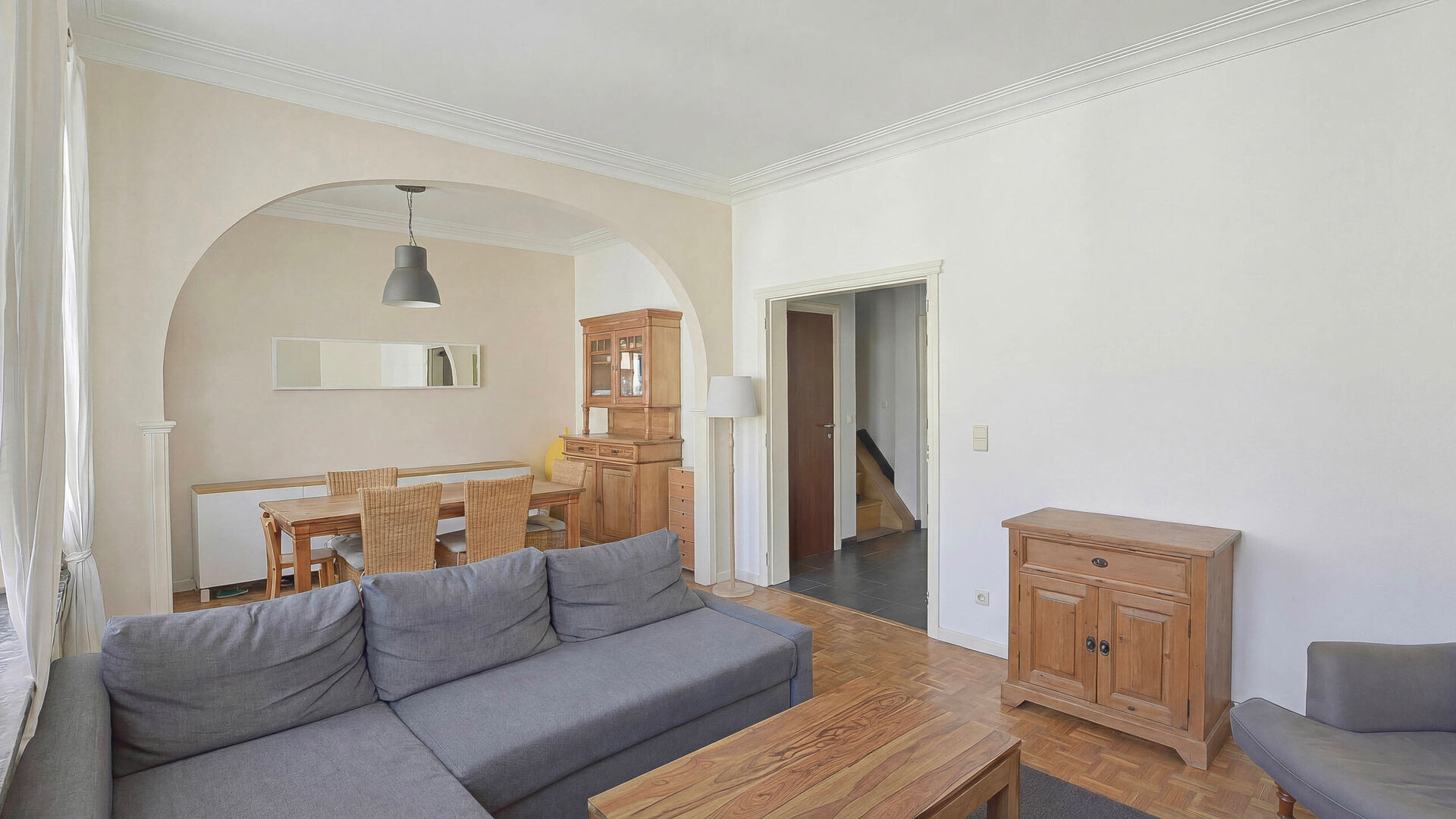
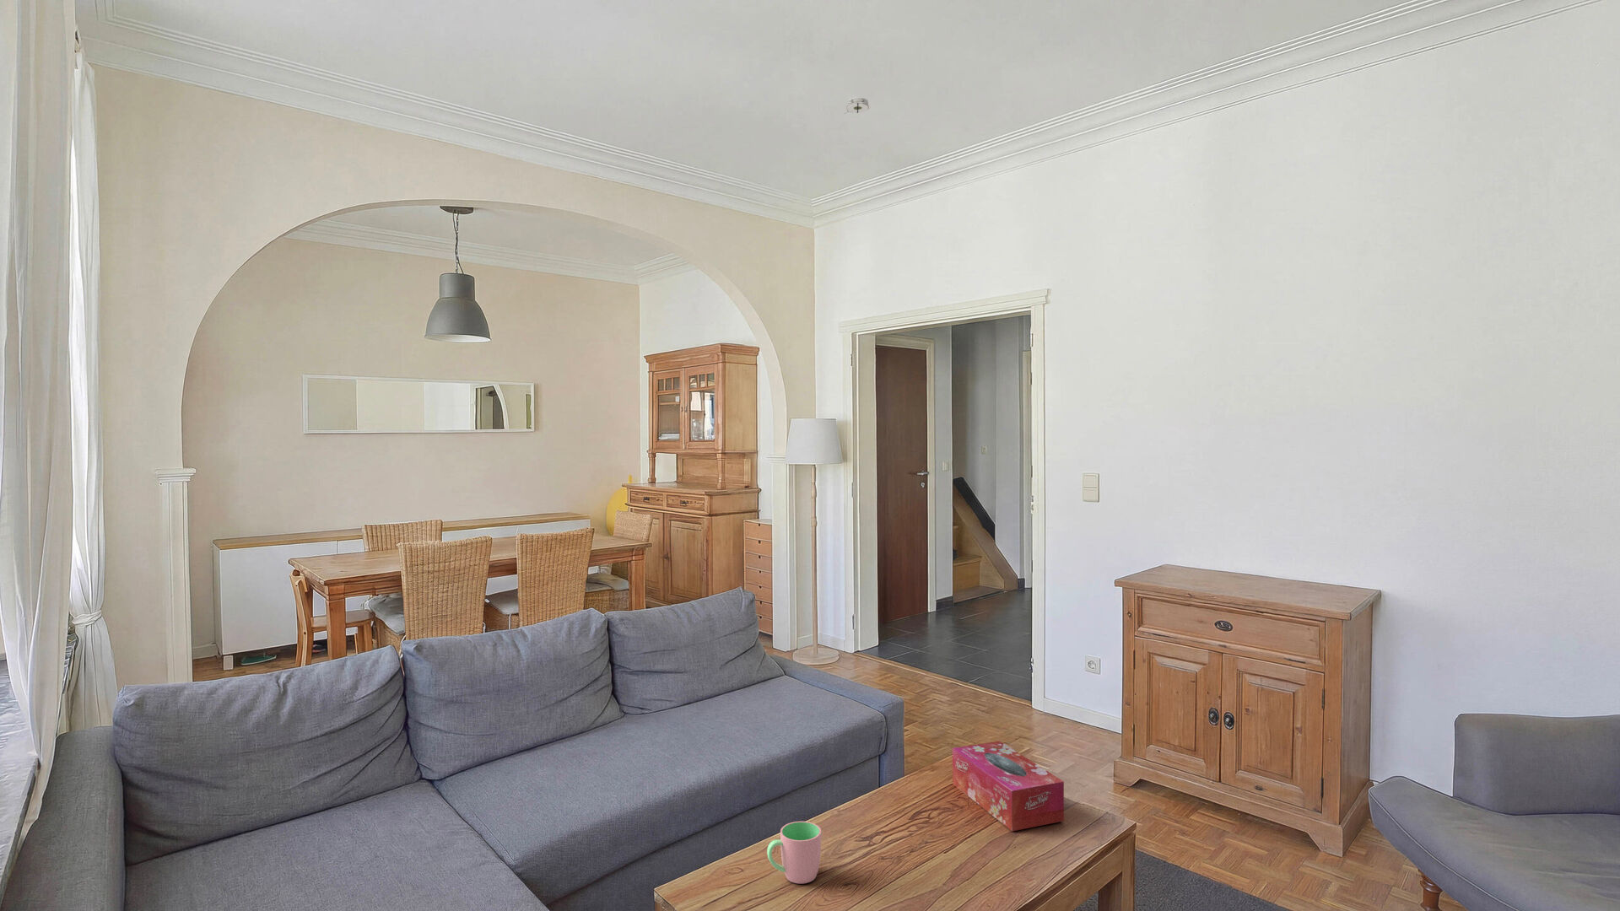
+ tissue box [951,741,1065,832]
+ cup [767,821,822,884]
+ smoke detector [843,96,871,115]
